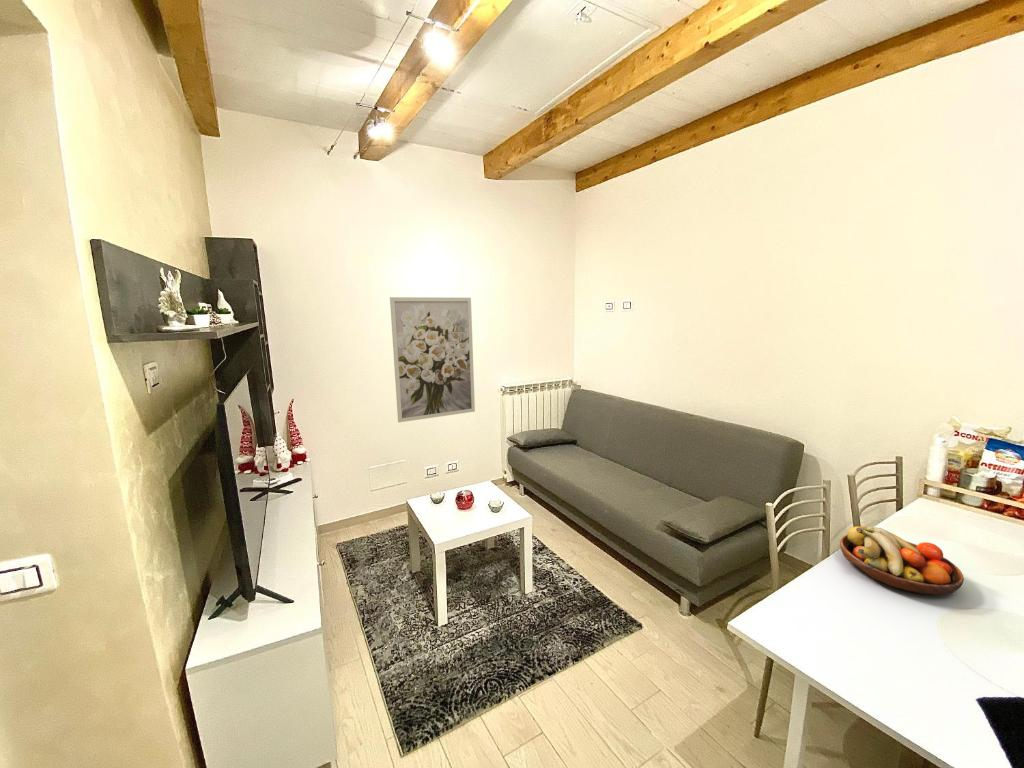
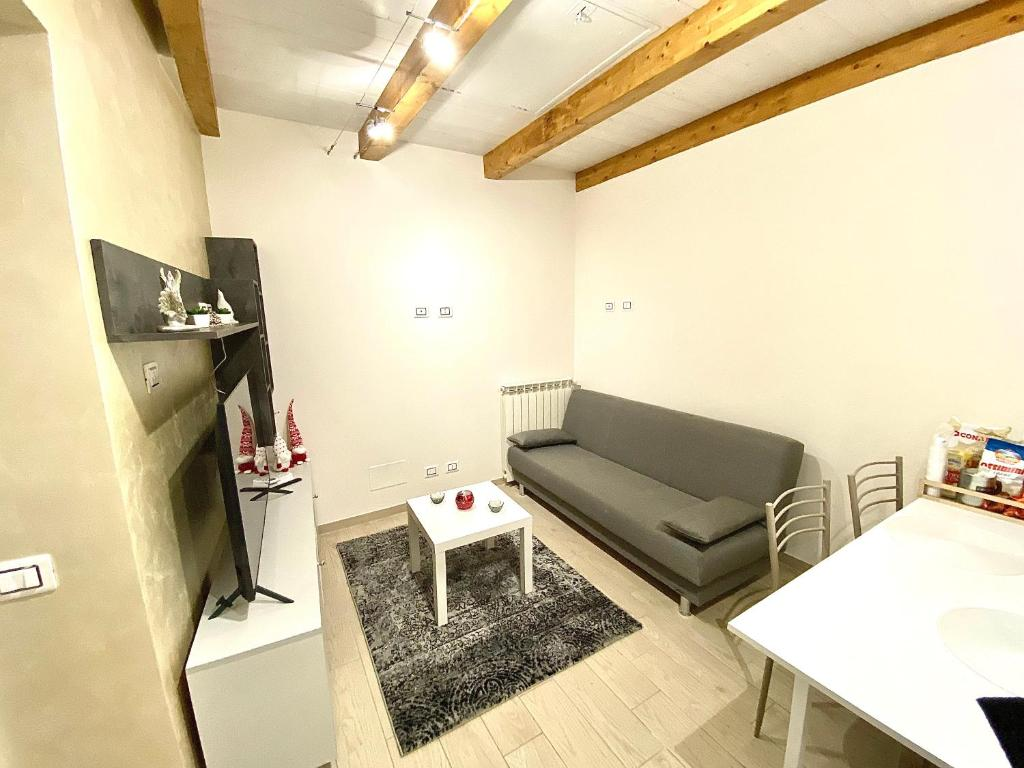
- fruit bowl [839,525,965,596]
- wall art [389,296,476,423]
